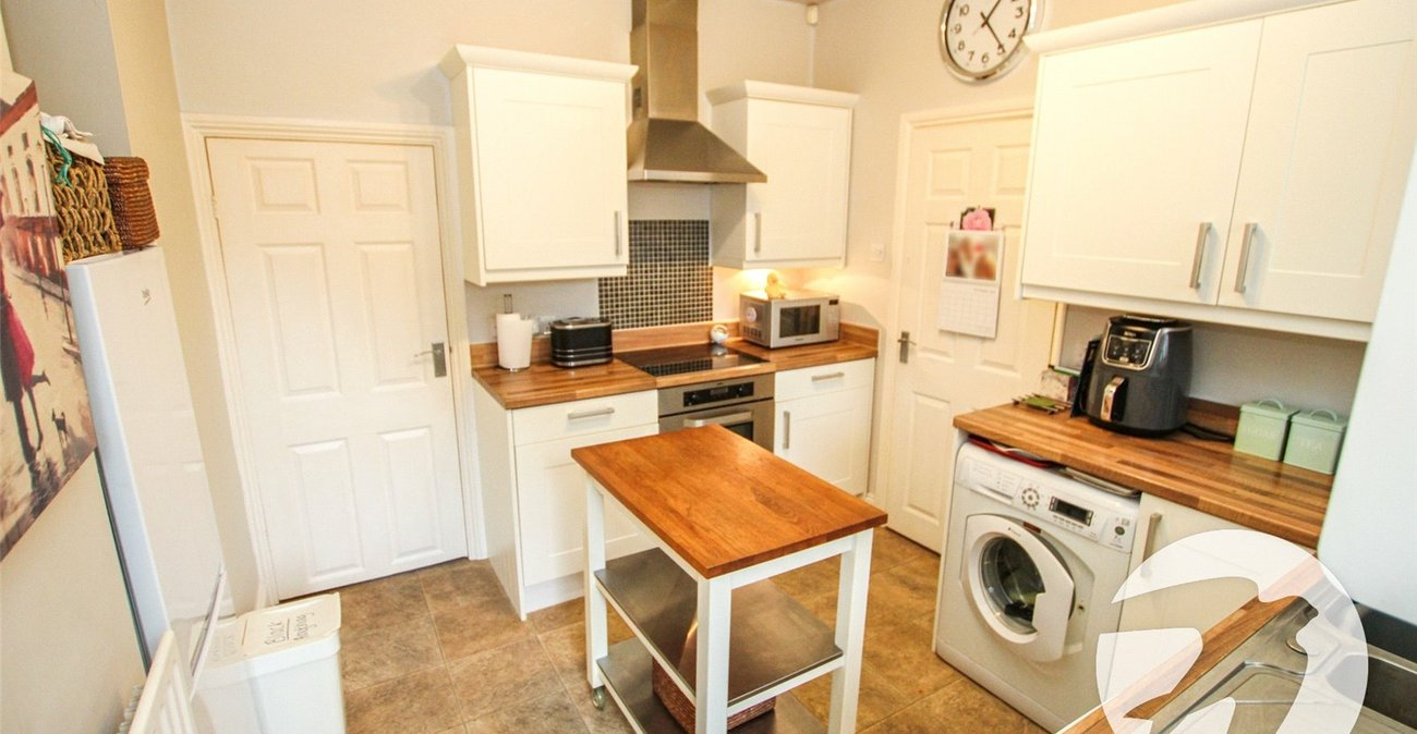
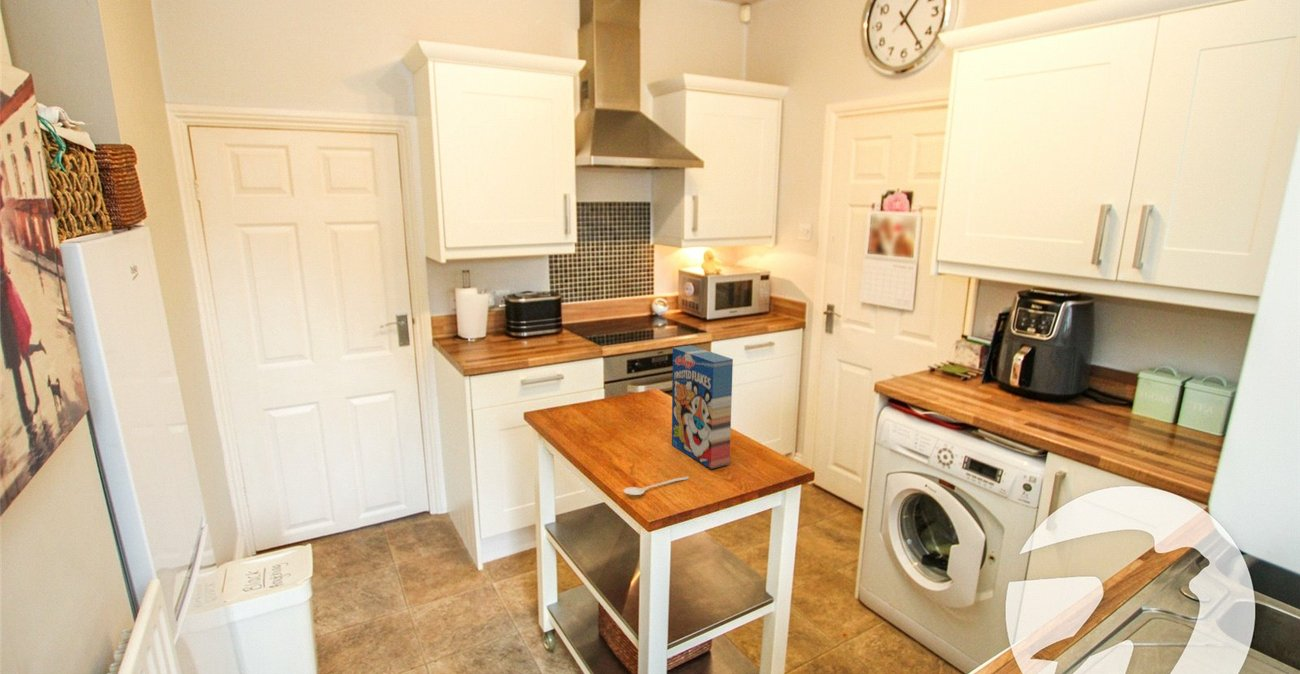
+ cereal box [671,345,734,470]
+ stirrer [623,475,690,496]
